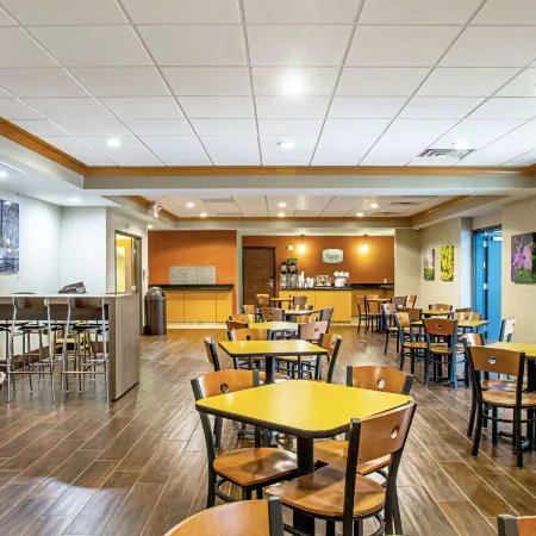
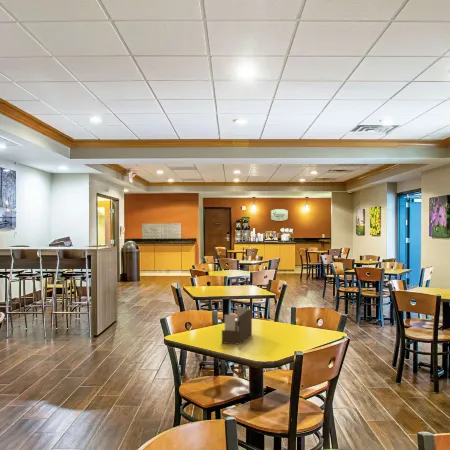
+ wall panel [221,306,253,346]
